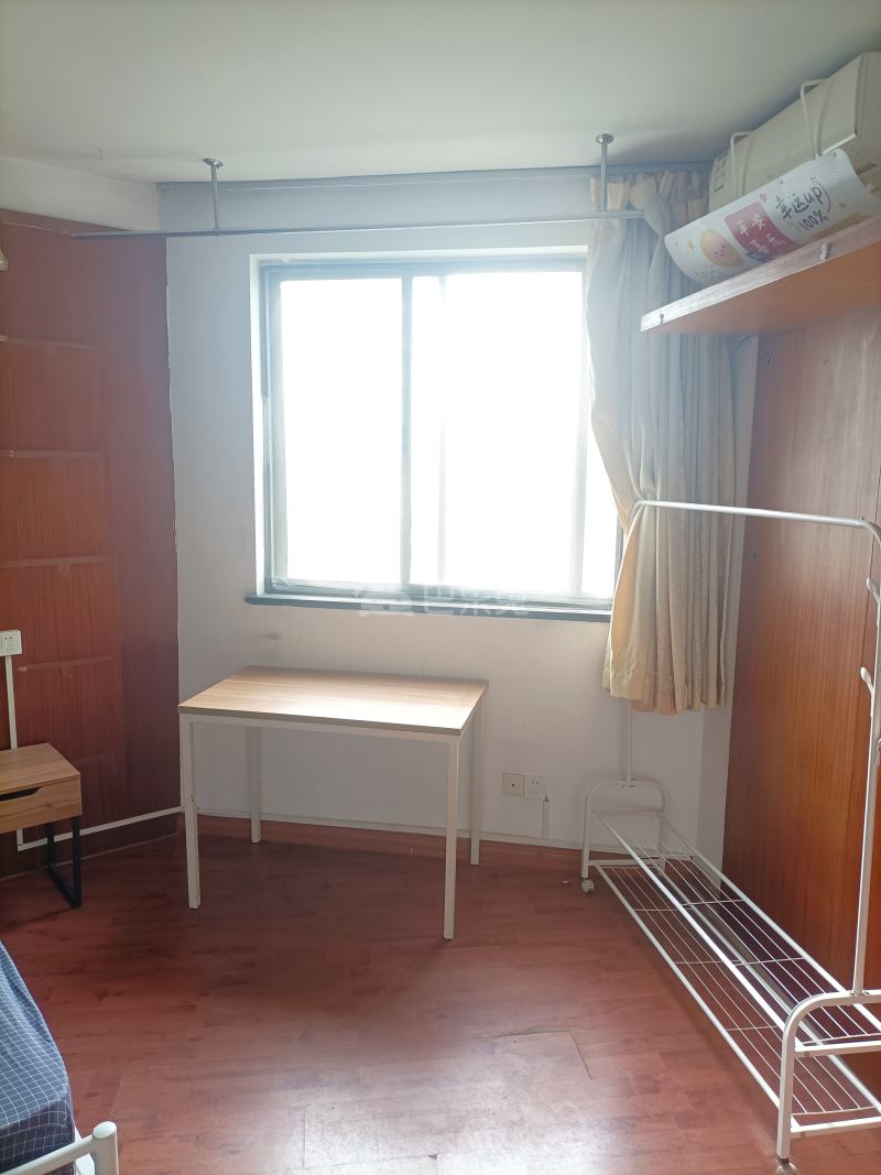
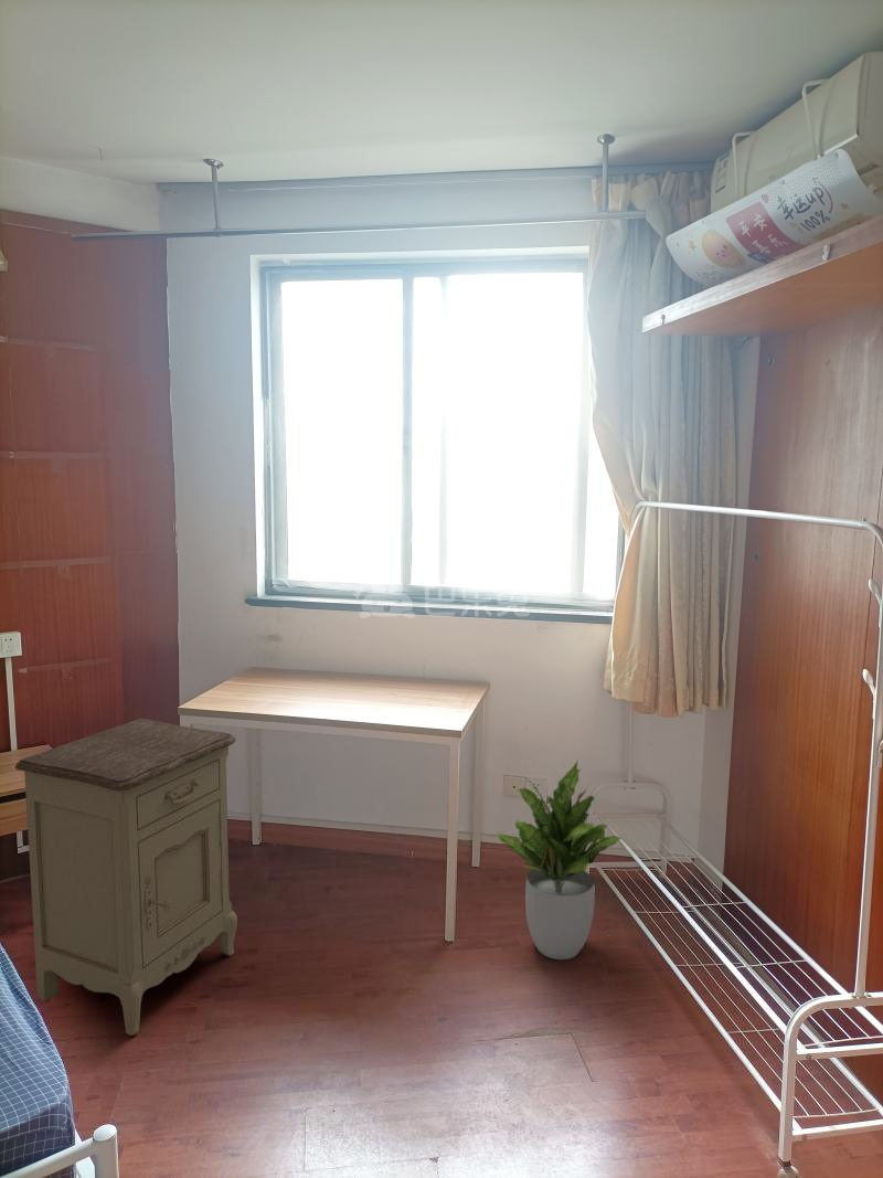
+ nightstand [14,718,238,1037]
+ potted plant [497,761,624,961]
